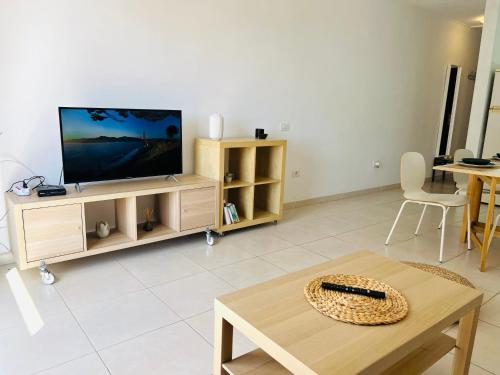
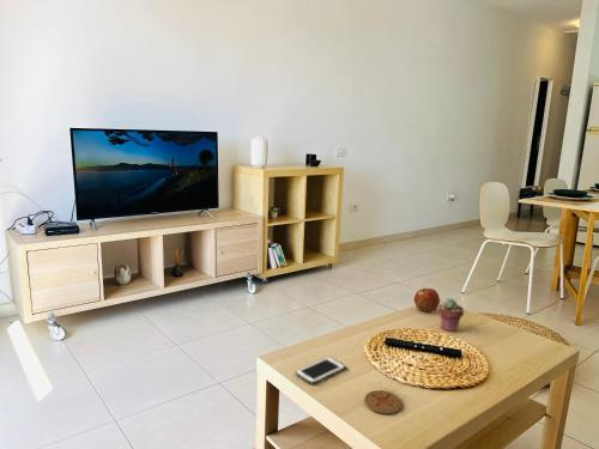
+ coaster [363,389,403,415]
+ potted succulent [437,297,465,333]
+ cell phone [295,356,346,386]
+ apple [413,286,441,314]
